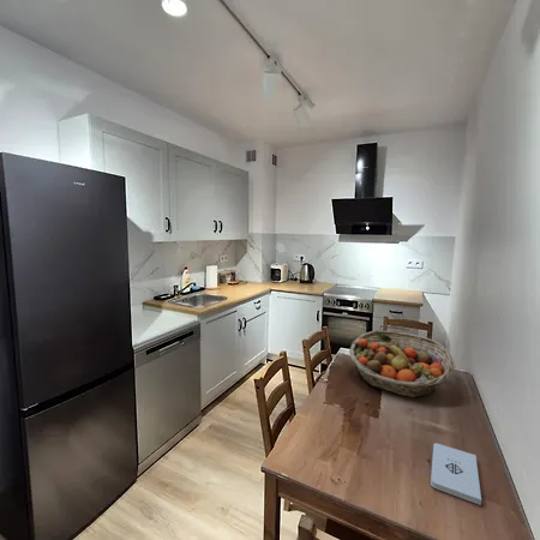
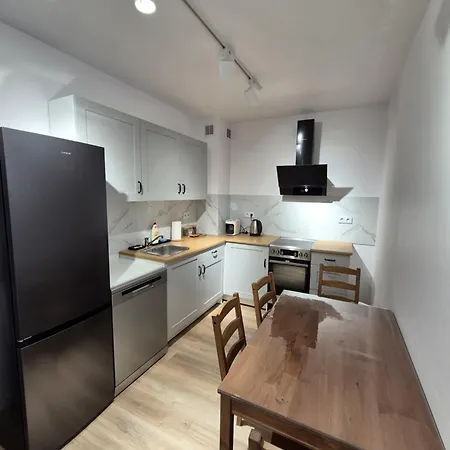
- notepad [430,442,482,506]
- fruit basket [348,330,455,398]
